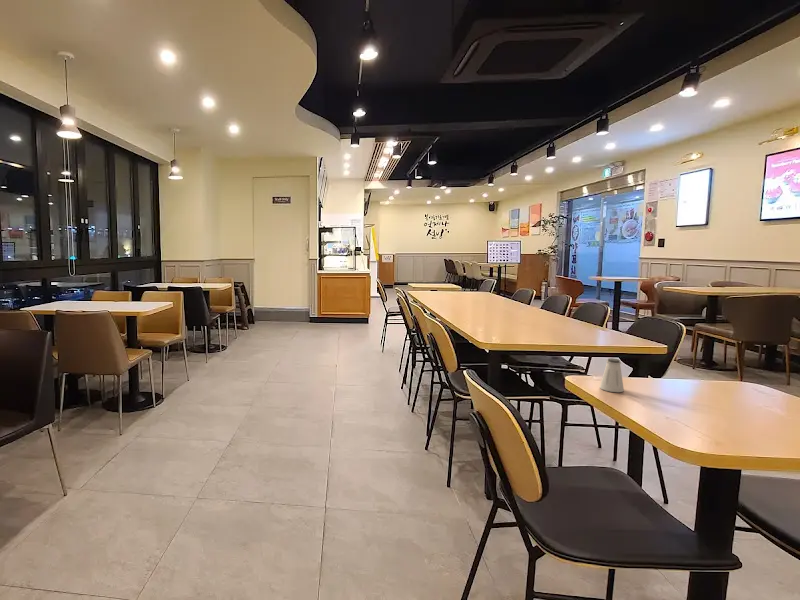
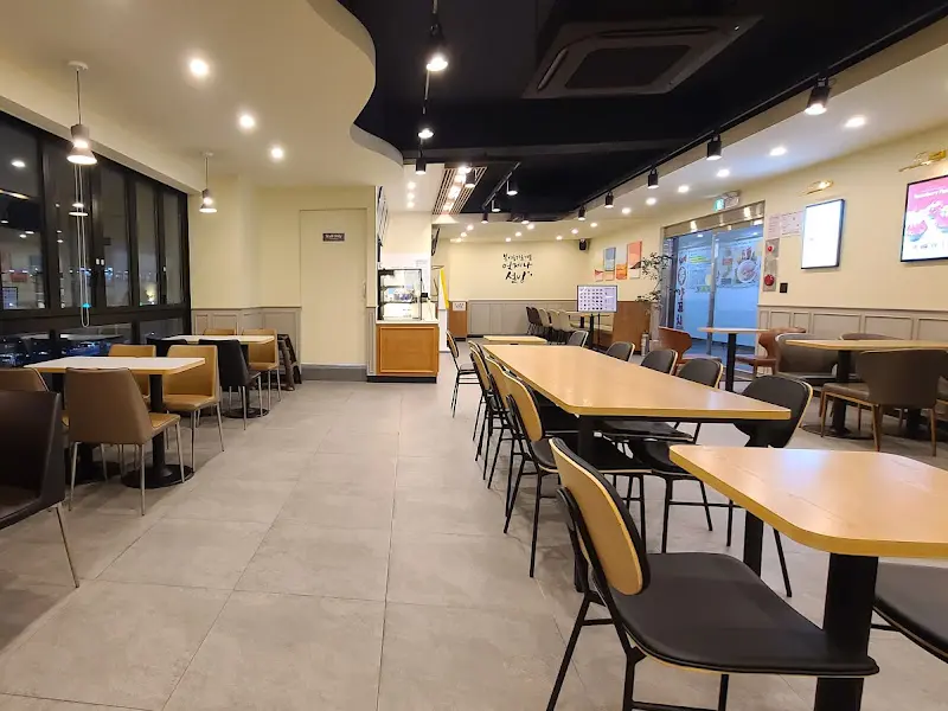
- saltshaker [599,357,625,393]
